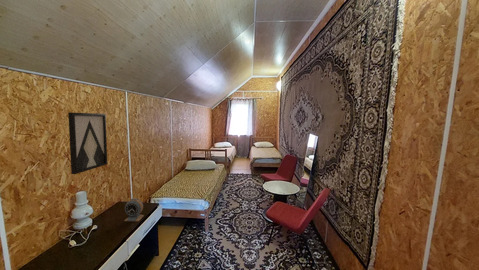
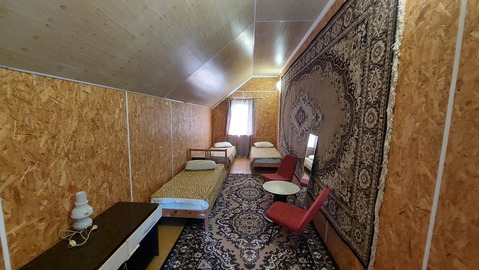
- wall art [67,111,108,175]
- alarm clock [123,197,145,222]
